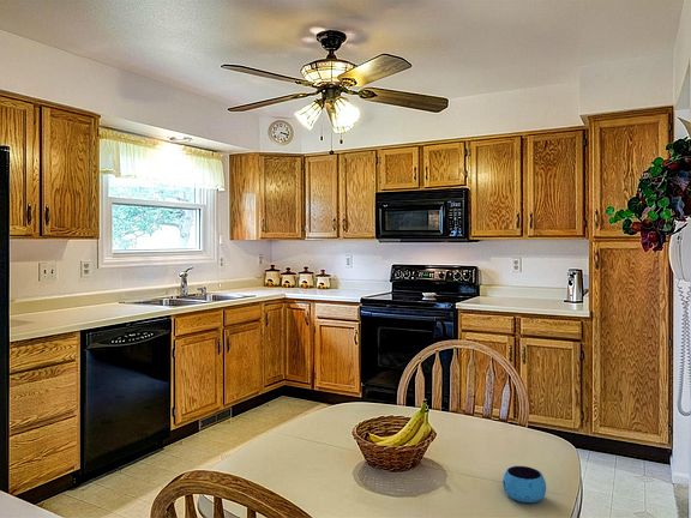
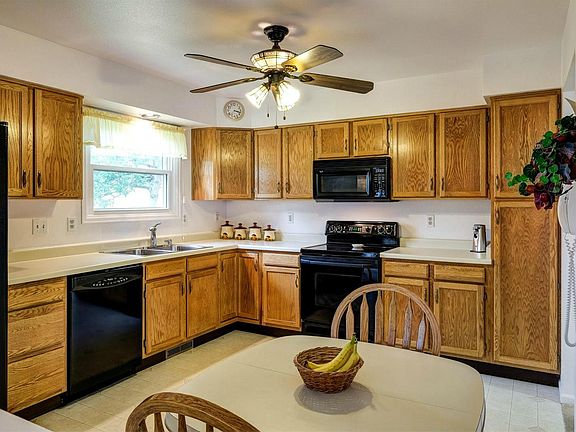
- mug [501,464,547,504]
